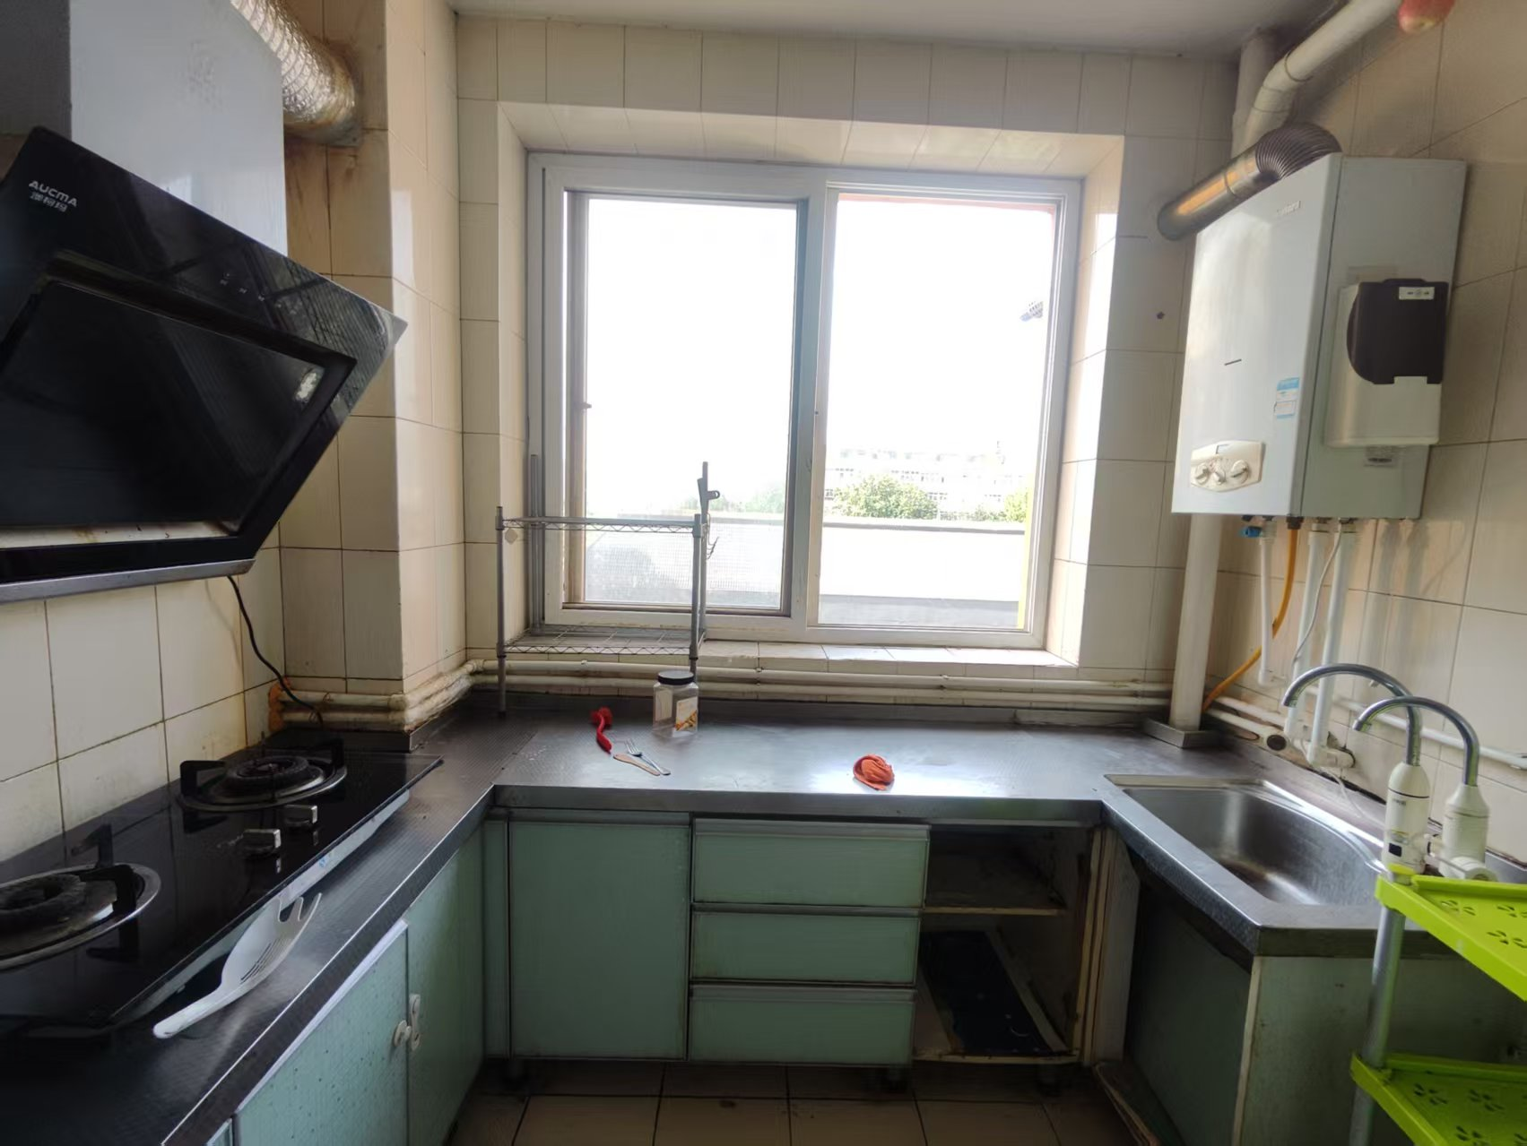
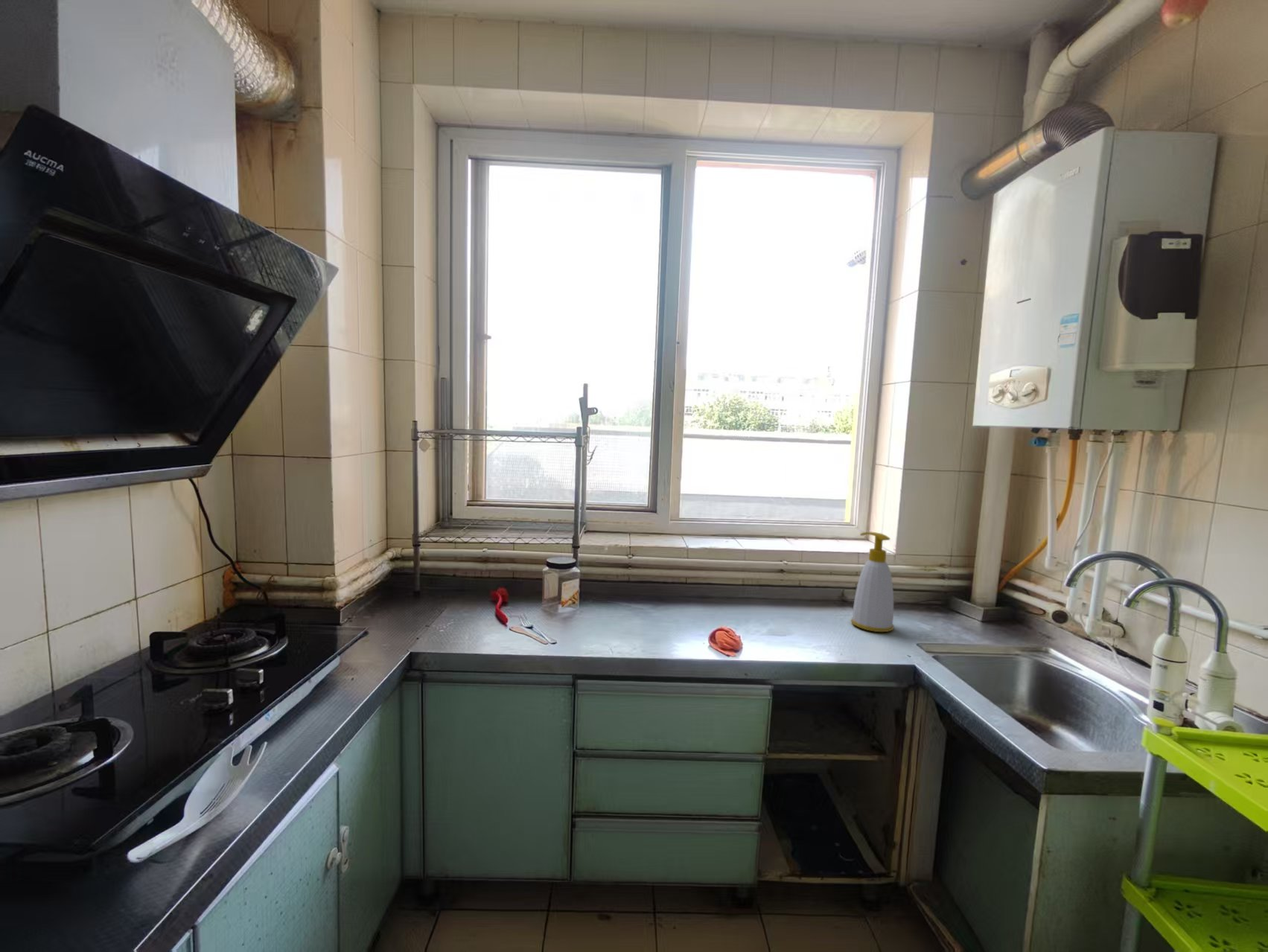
+ soap bottle [850,531,895,633]
